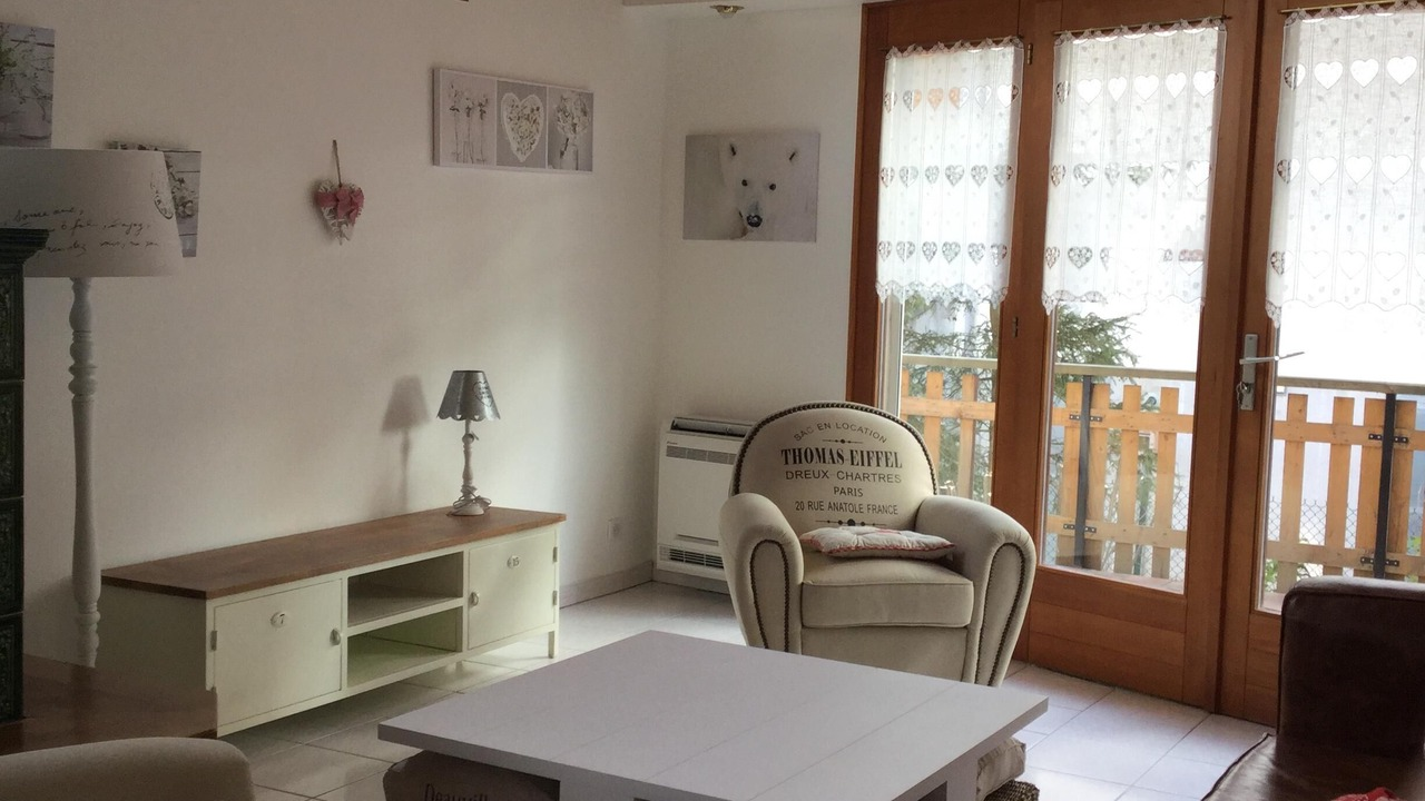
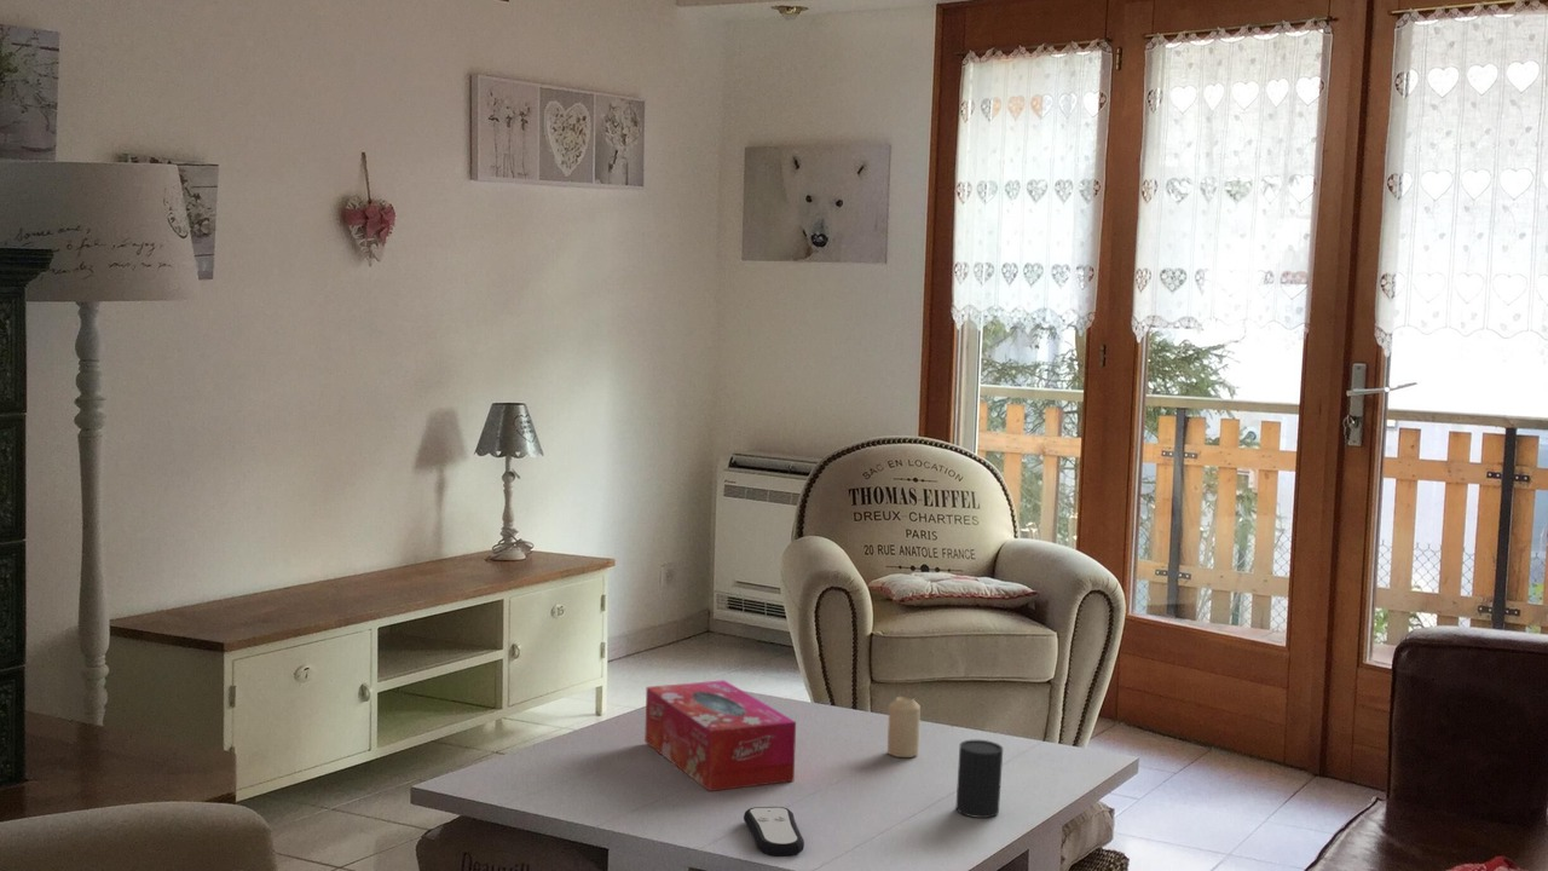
+ tissue box [643,679,797,792]
+ candle [886,696,922,758]
+ remote control [743,806,805,858]
+ cup [954,739,1004,819]
